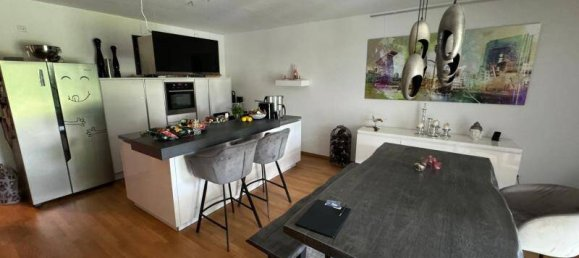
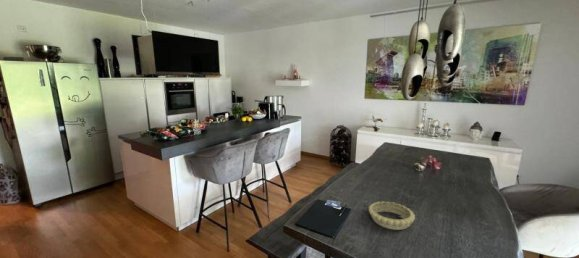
+ decorative bowl [368,200,416,231]
